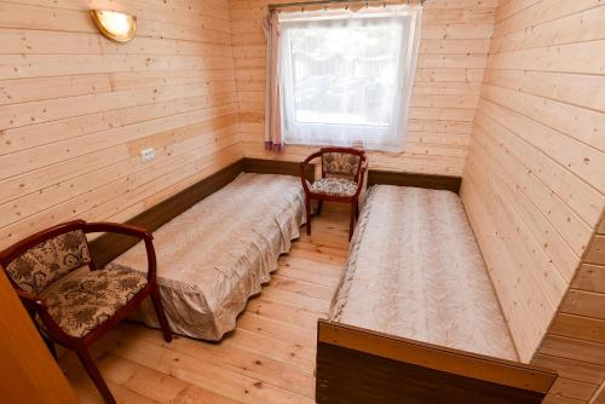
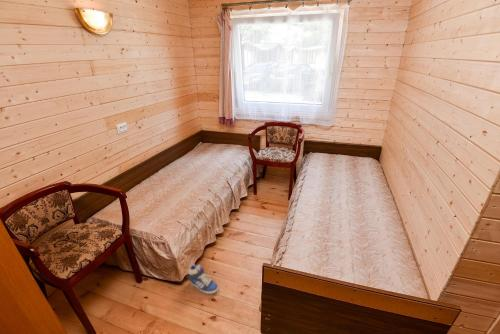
+ sneaker [186,263,219,295]
